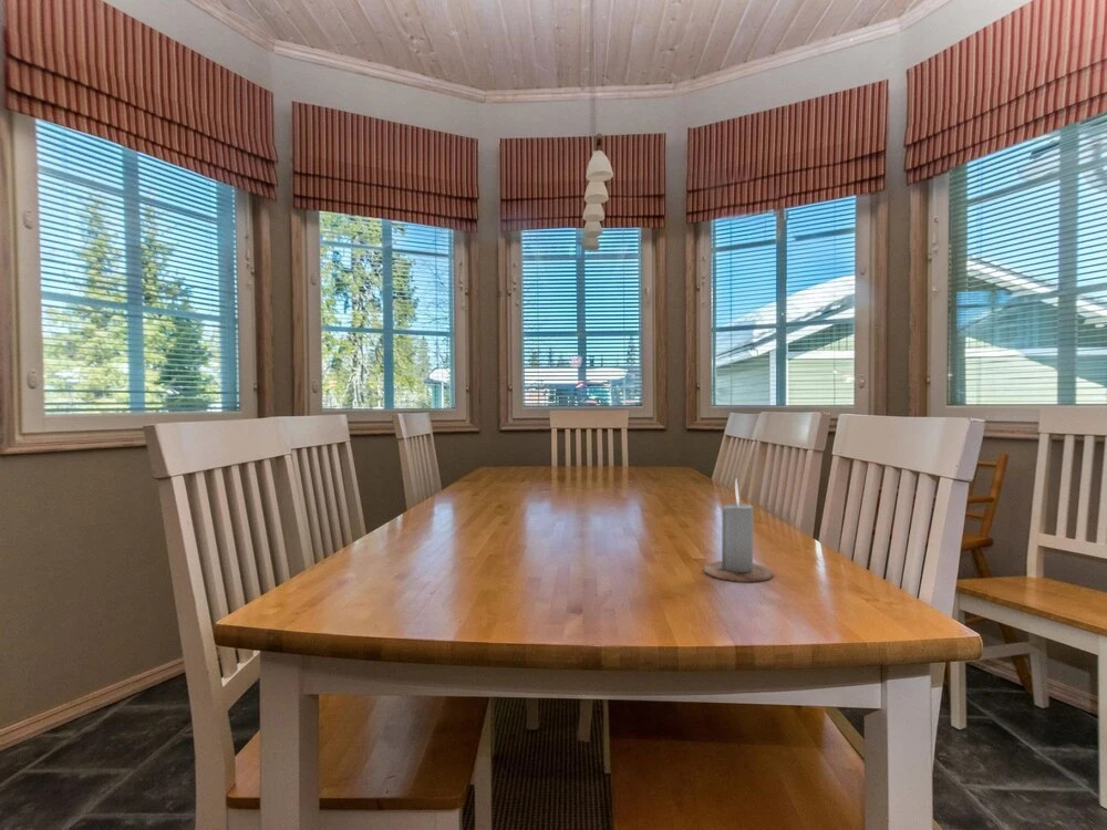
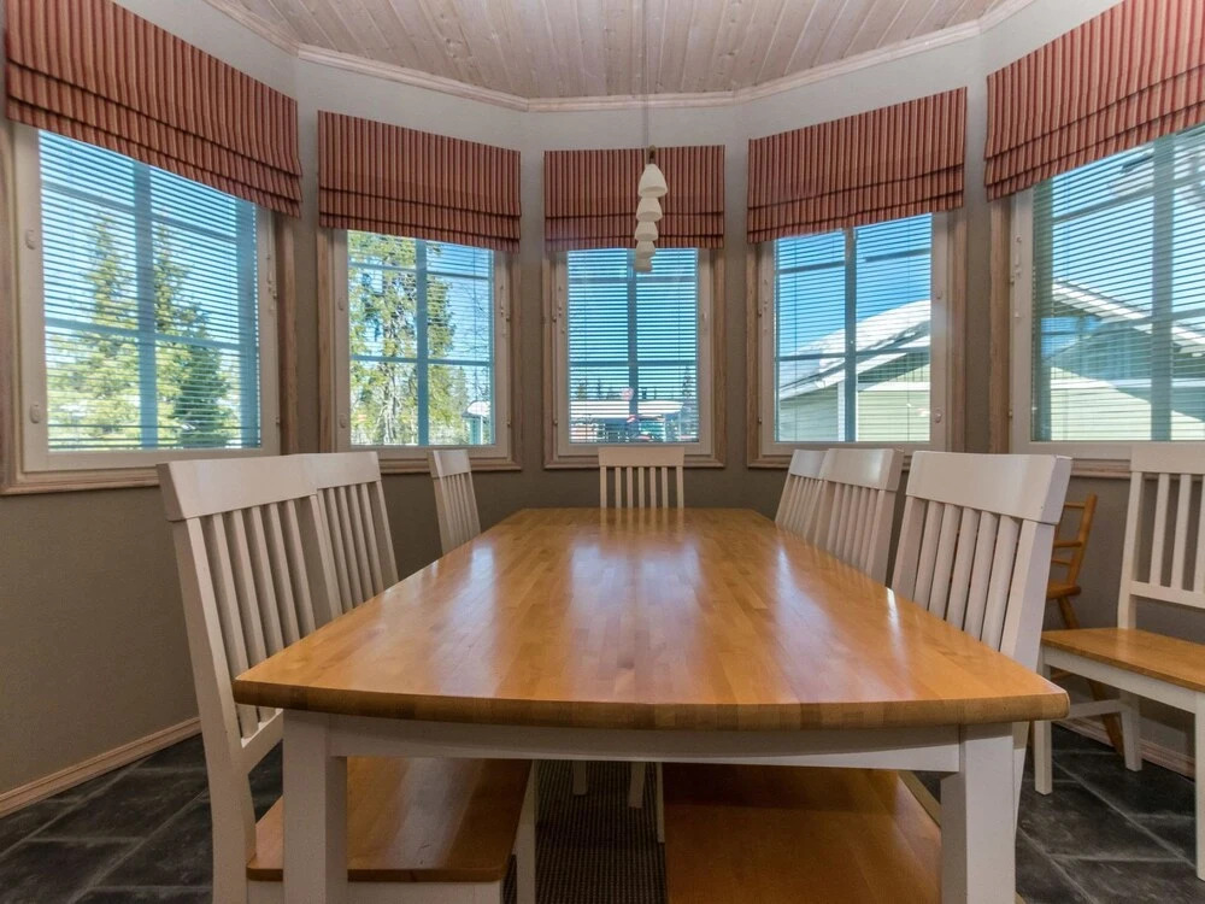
- candle [703,477,774,583]
